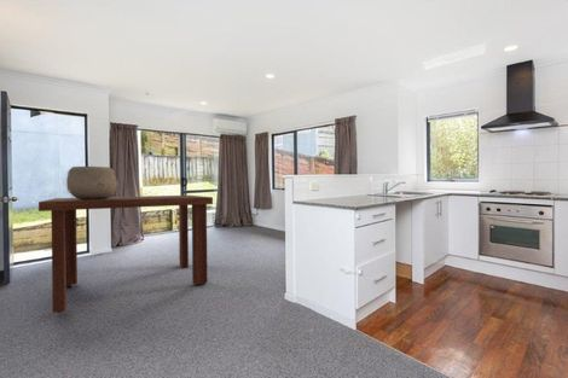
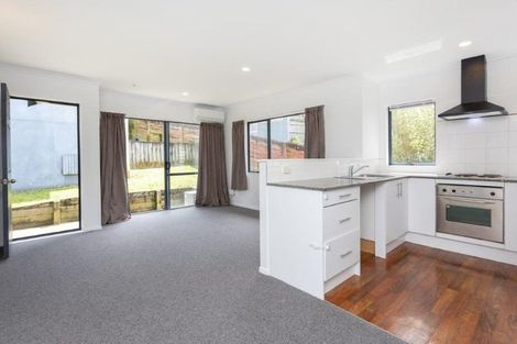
- dining table [37,194,214,314]
- ceramic pot [65,165,118,199]
